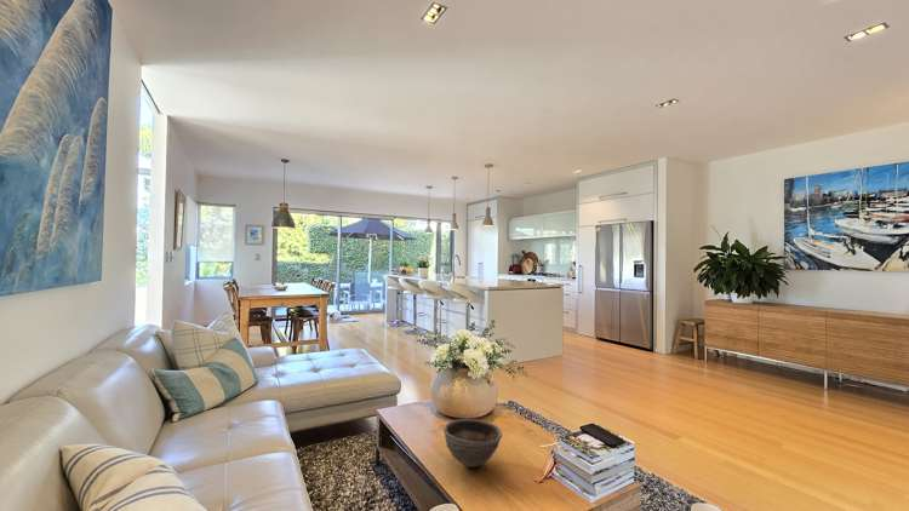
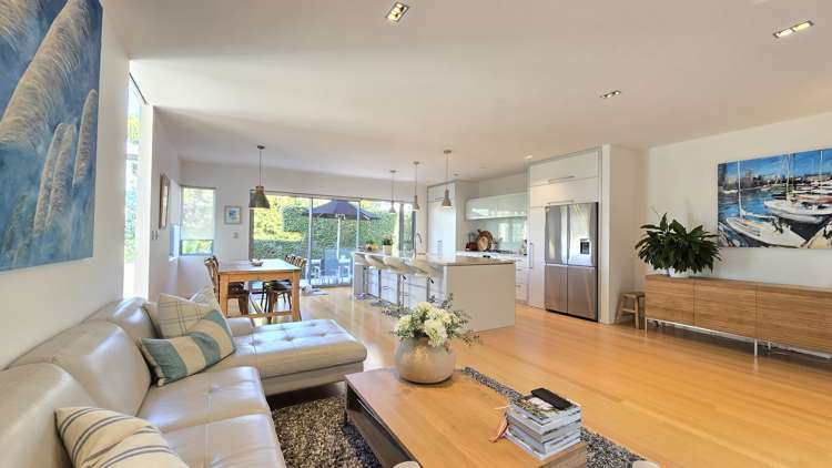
- bowl [442,418,503,469]
